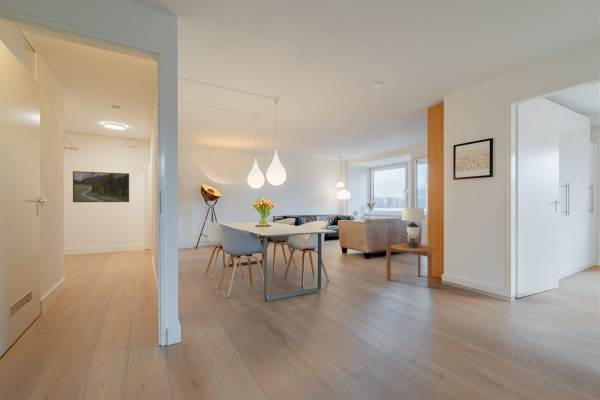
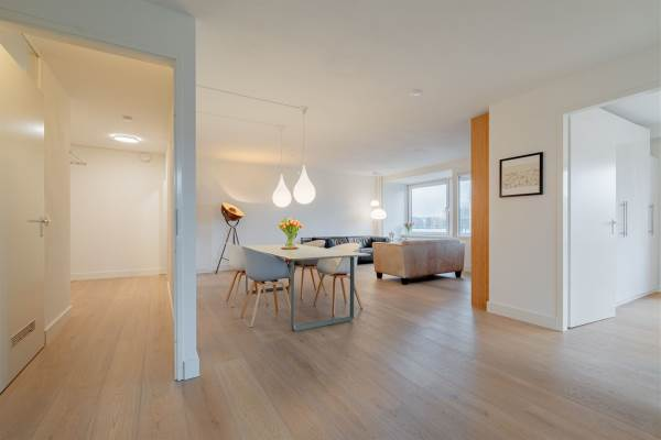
- table lamp [401,207,426,249]
- side table [385,243,436,289]
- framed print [72,170,130,203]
